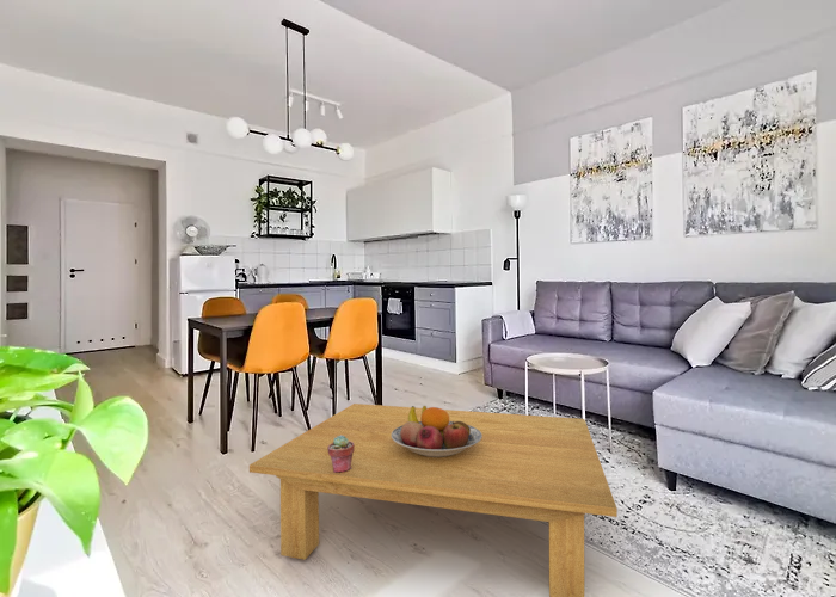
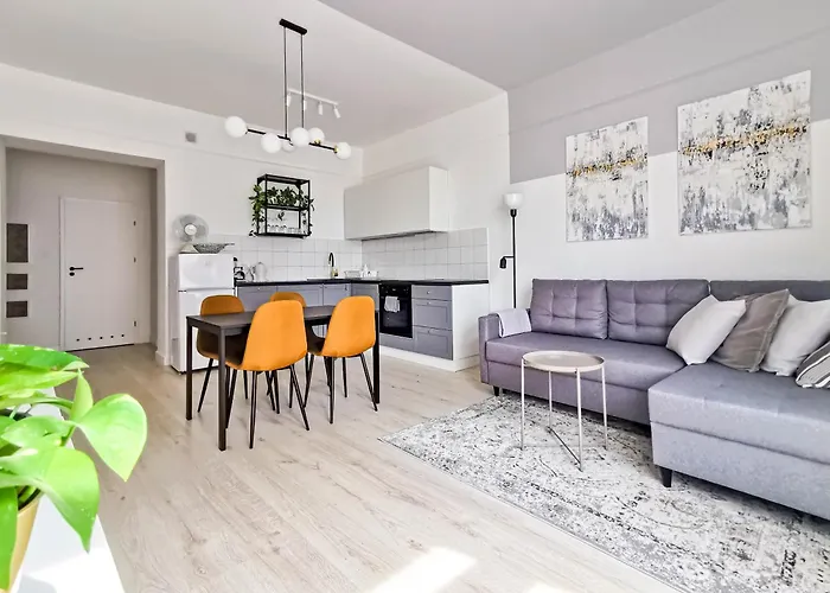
- fruit bowl [392,405,482,457]
- coffee table [248,402,619,597]
- potted succulent [327,435,355,473]
